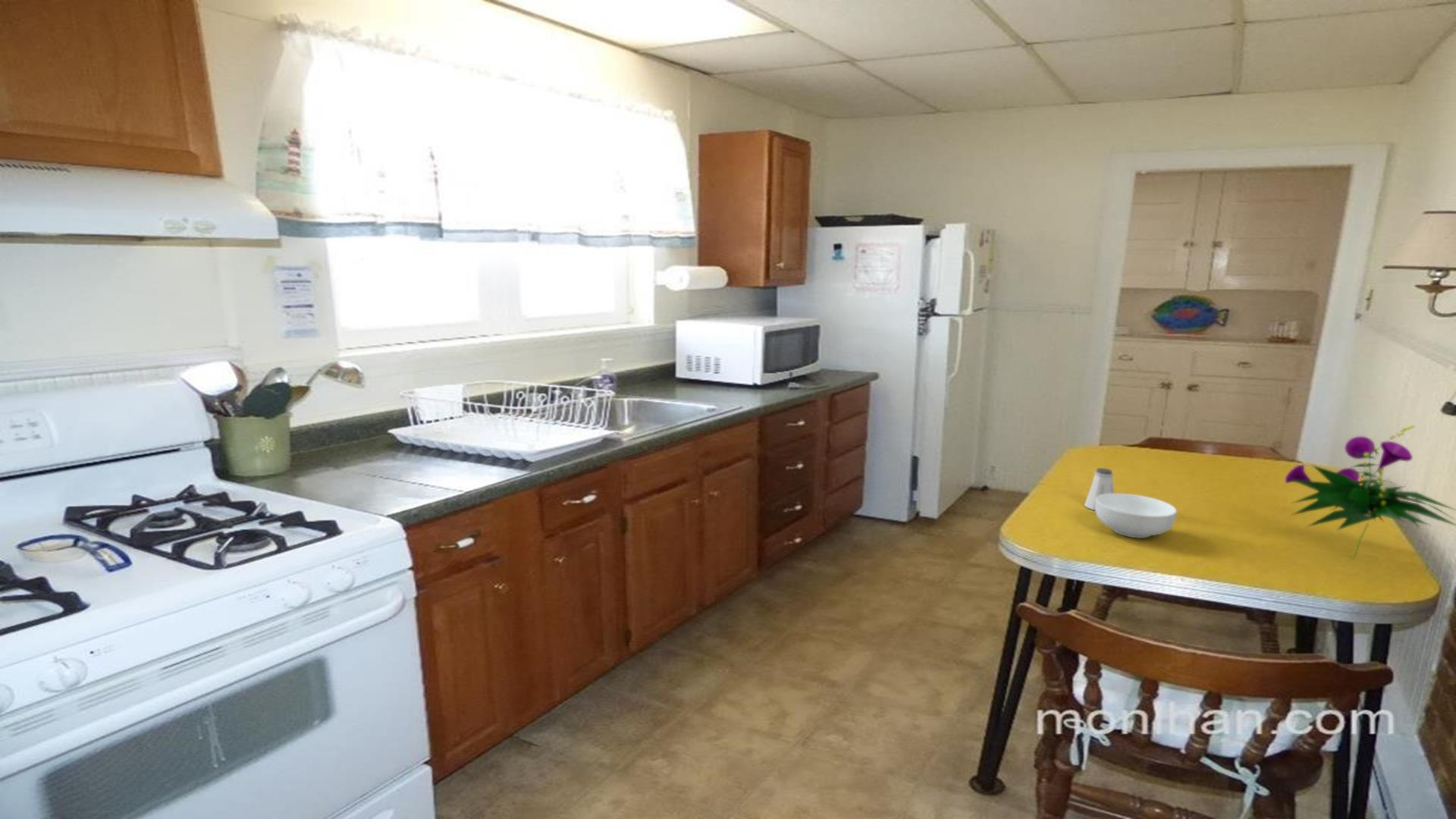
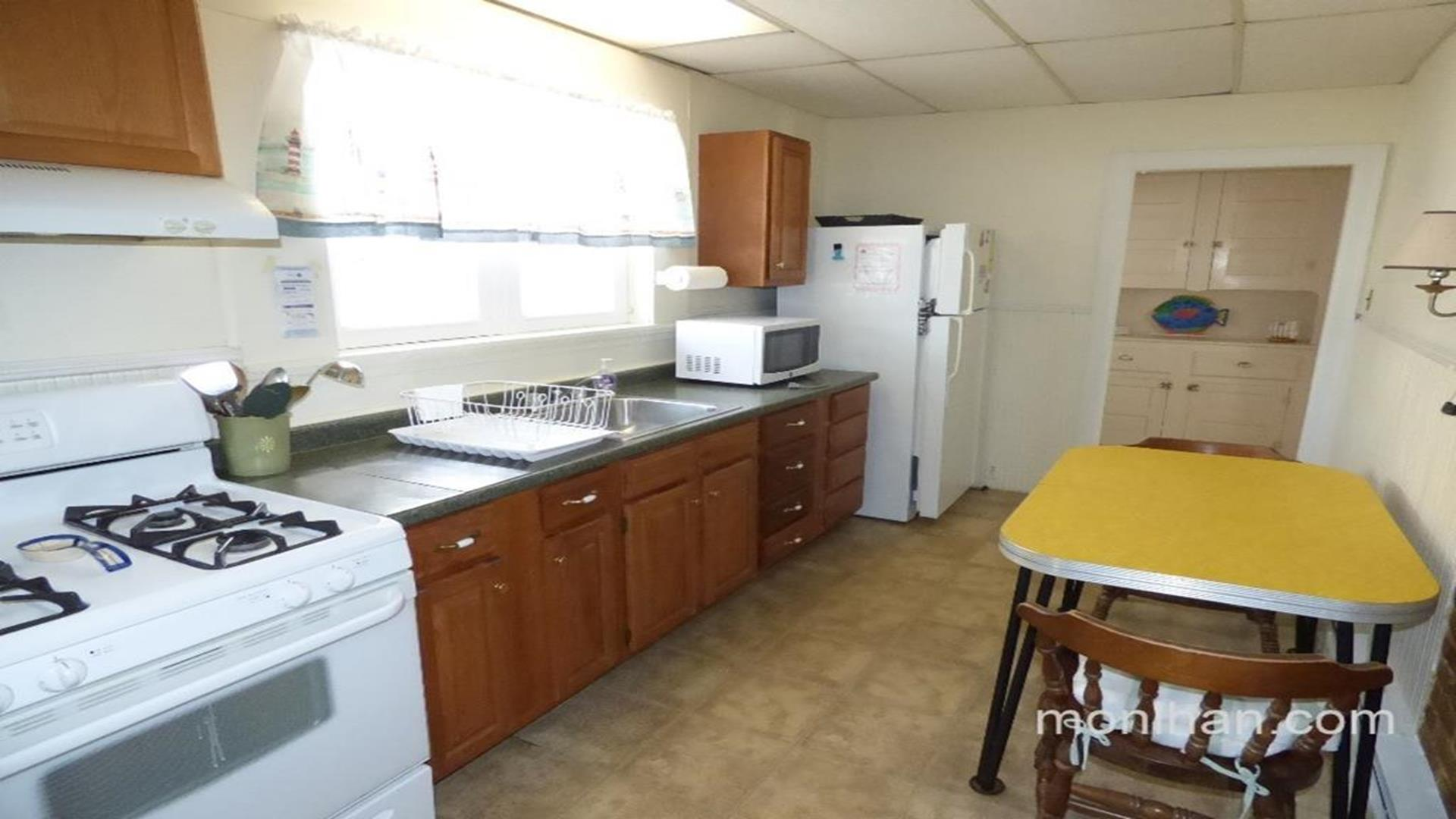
- cereal bowl [1094,493,1178,539]
- saltshaker [1084,467,1115,511]
- flower [1285,424,1456,559]
